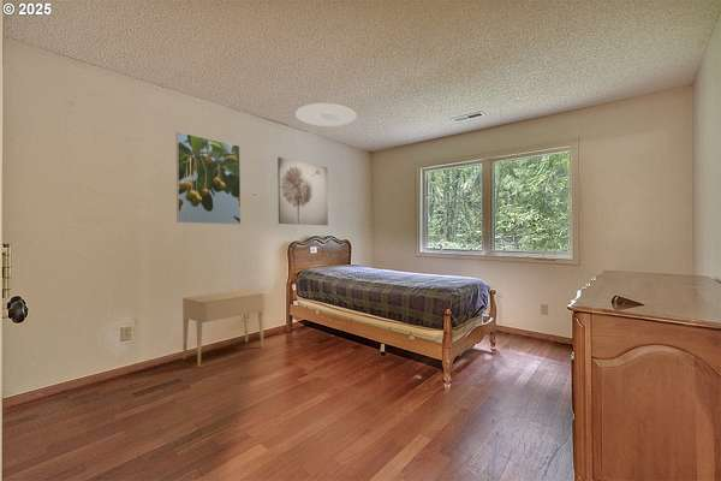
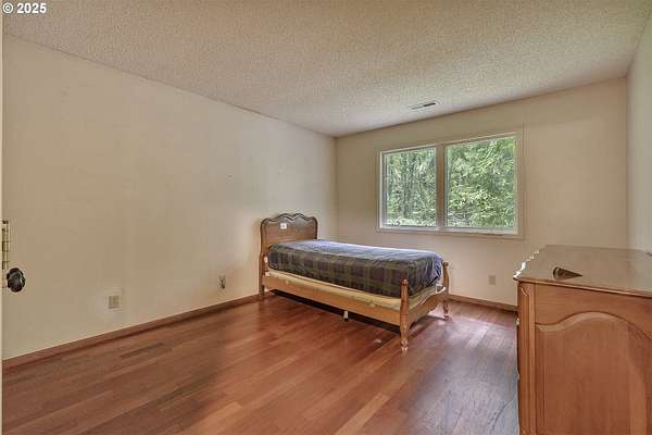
- ceiling light [294,102,357,127]
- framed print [175,131,242,226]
- wall art [276,156,329,226]
- nightstand [181,289,266,367]
